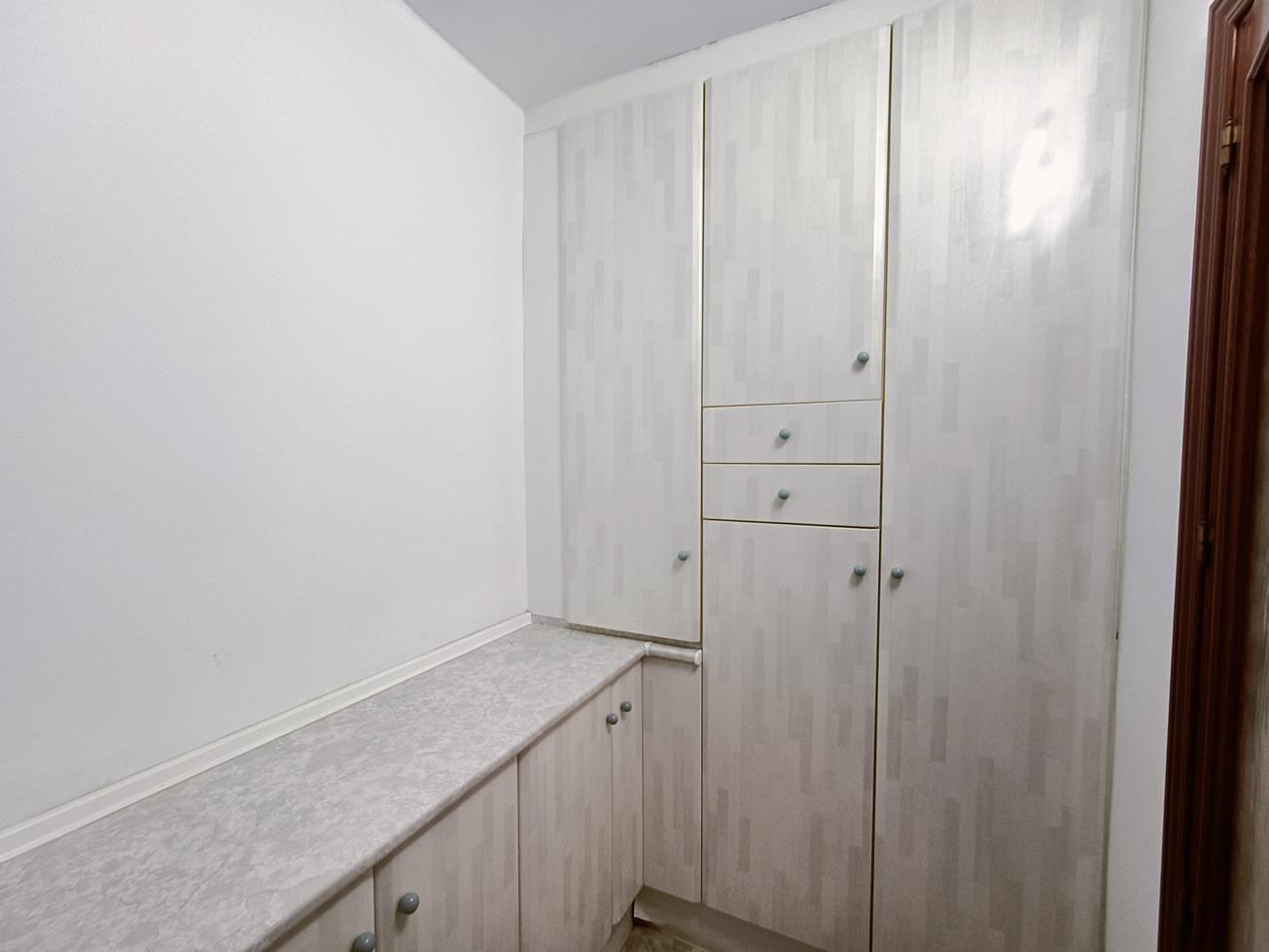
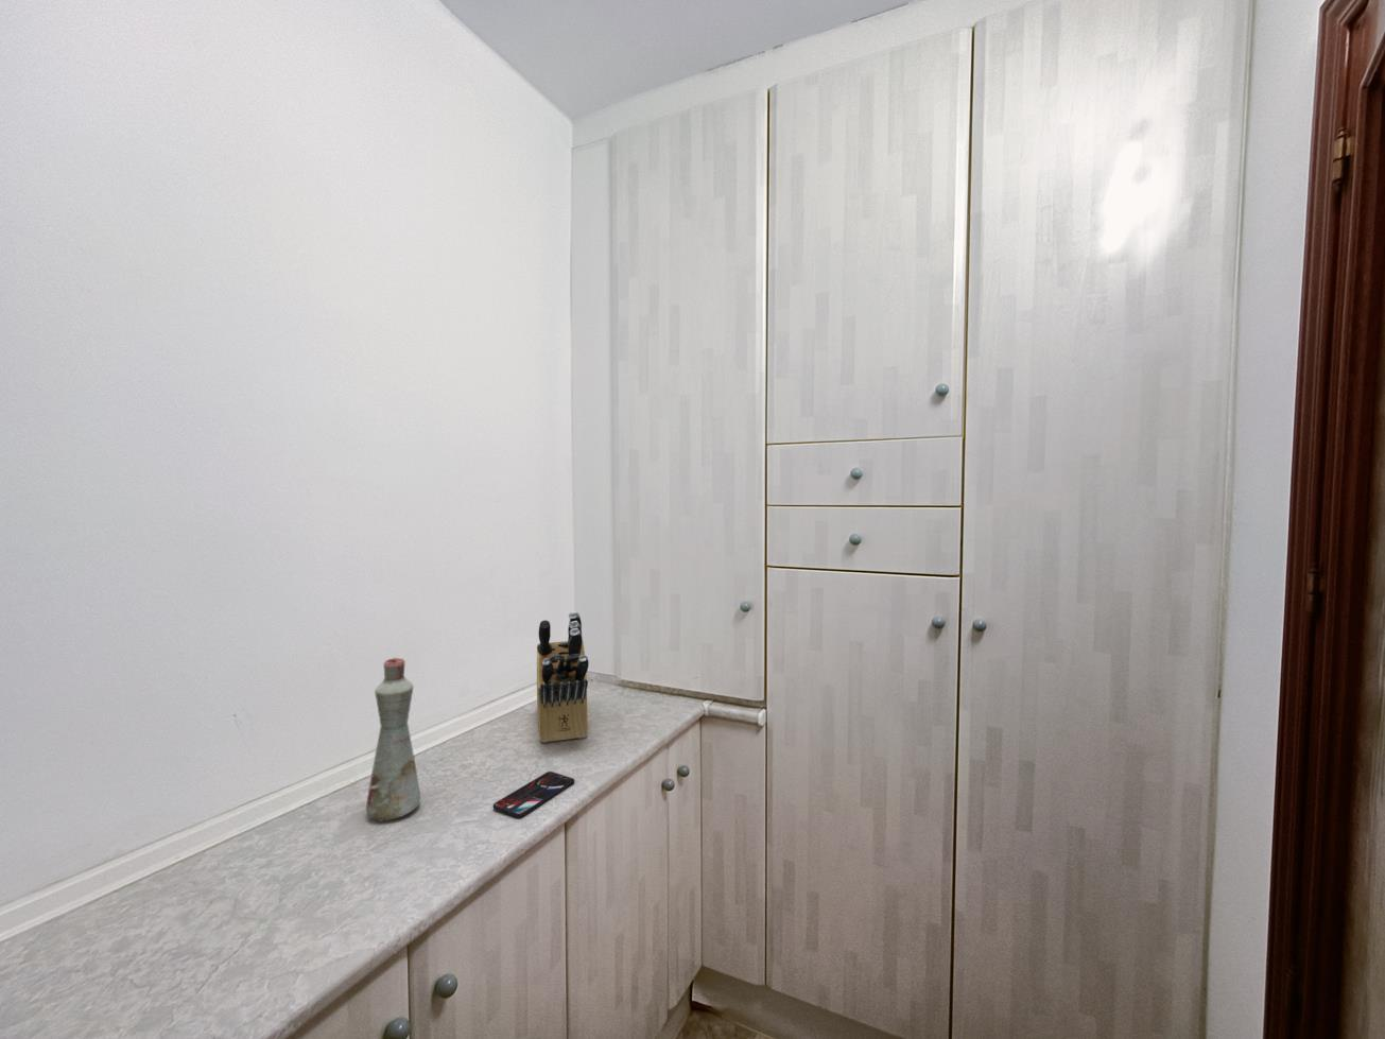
+ smartphone [492,771,575,819]
+ bottle [366,657,421,823]
+ knife block [536,610,590,744]
